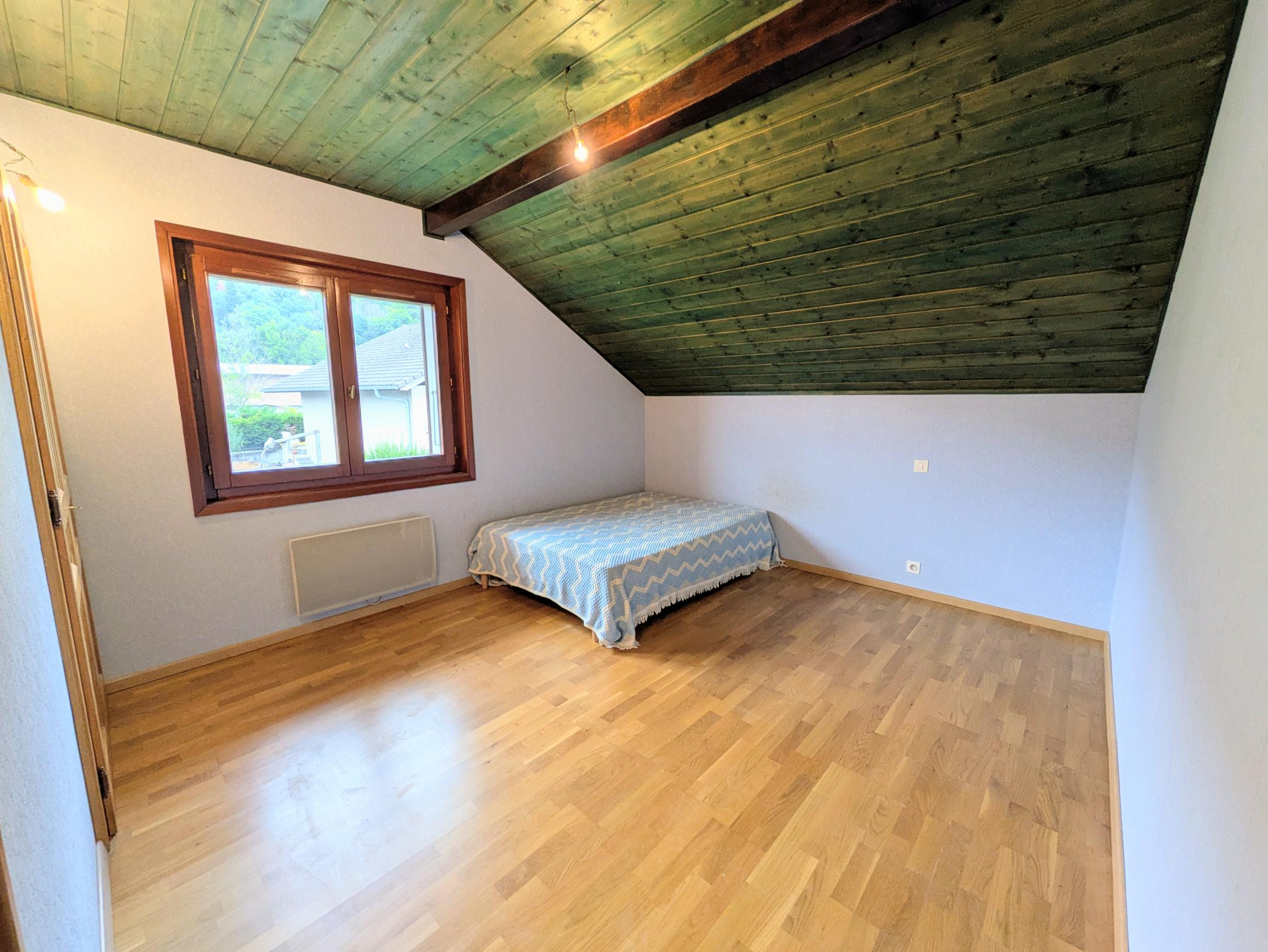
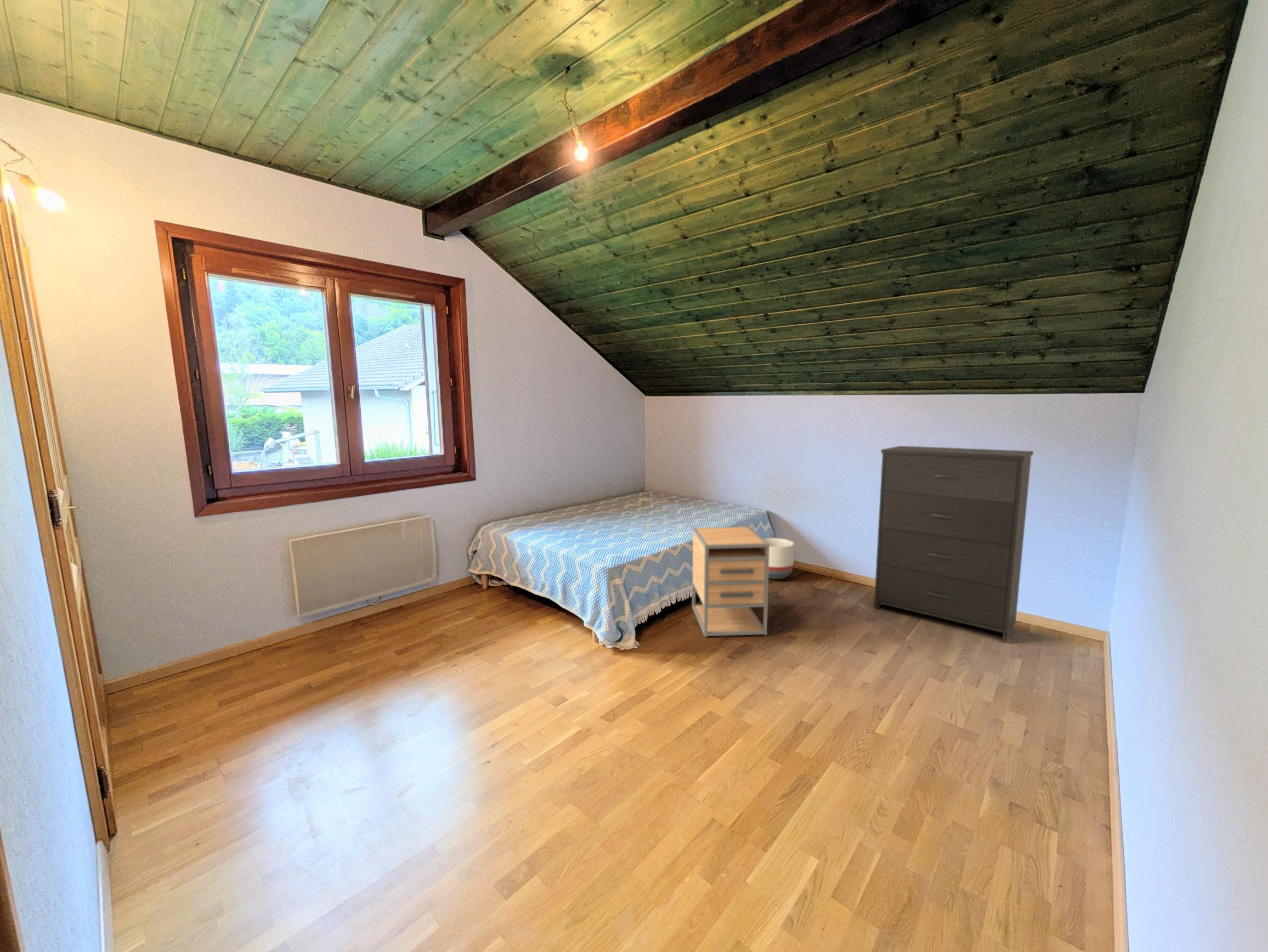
+ planter [762,537,795,580]
+ nightstand [692,526,769,638]
+ dresser [873,445,1034,643]
